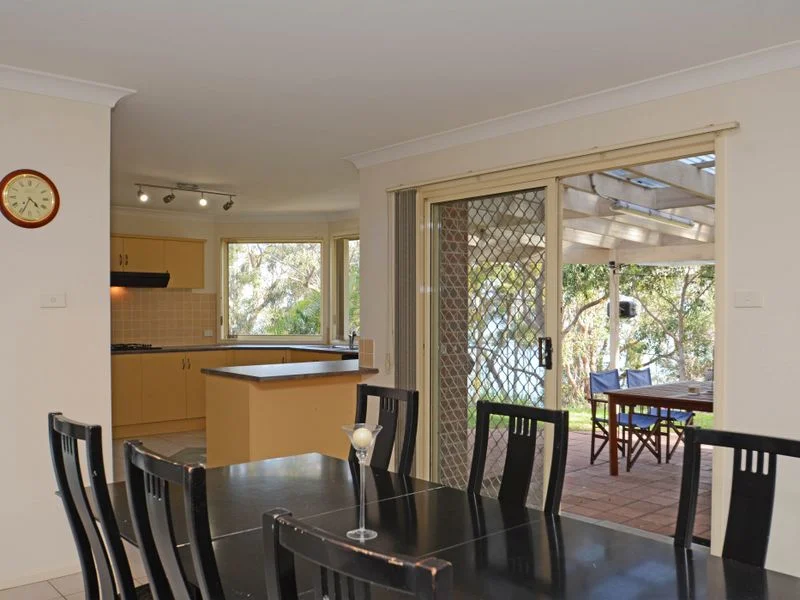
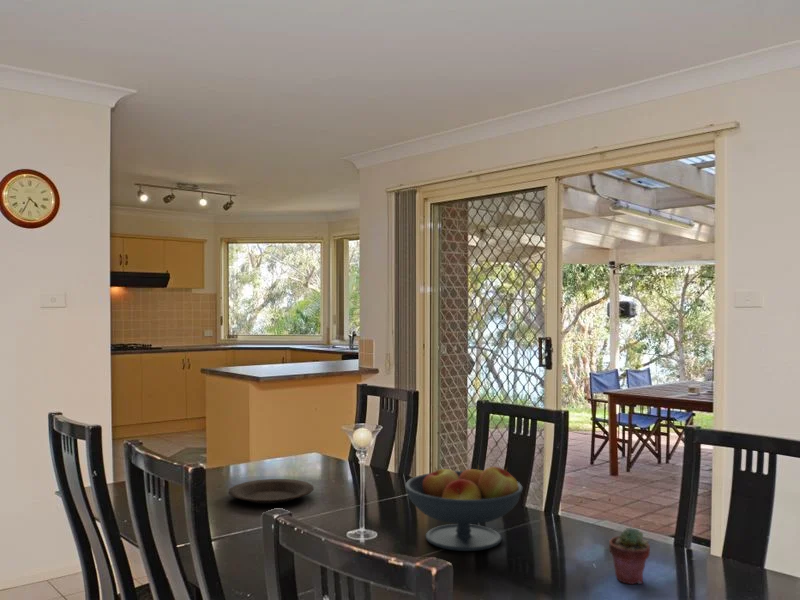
+ potted succulent [608,527,651,585]
+ fruit bowl [404,465,524,552]
+ plate [227,478,315,505]
